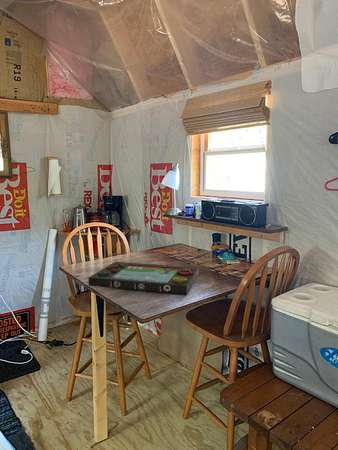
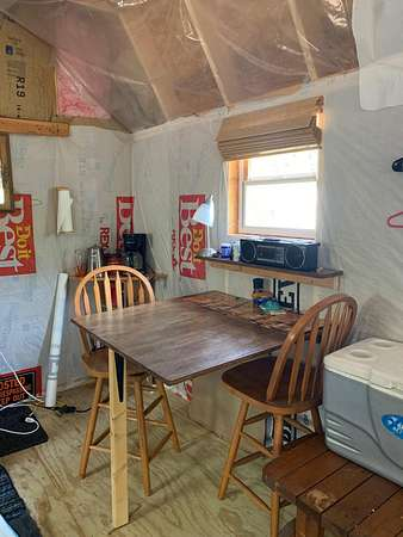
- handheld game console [88,261,200,296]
